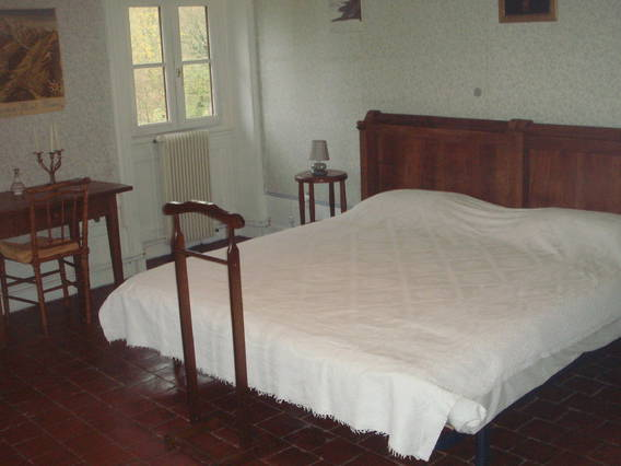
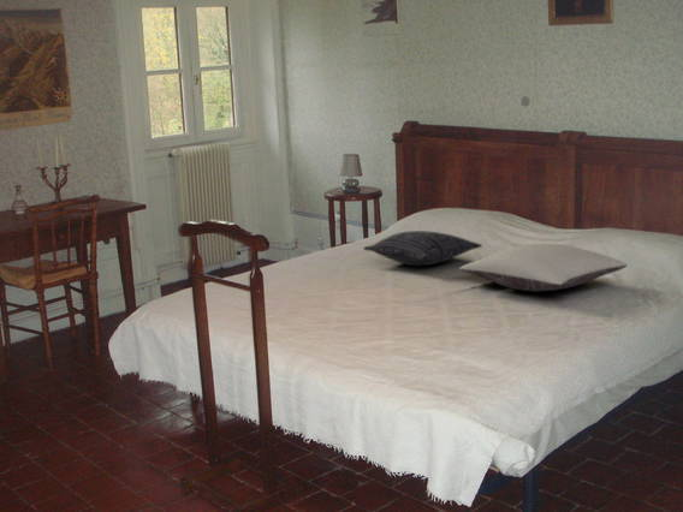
+ pillow [362,230,483,267]
+ pillow [458,243,629,292]
